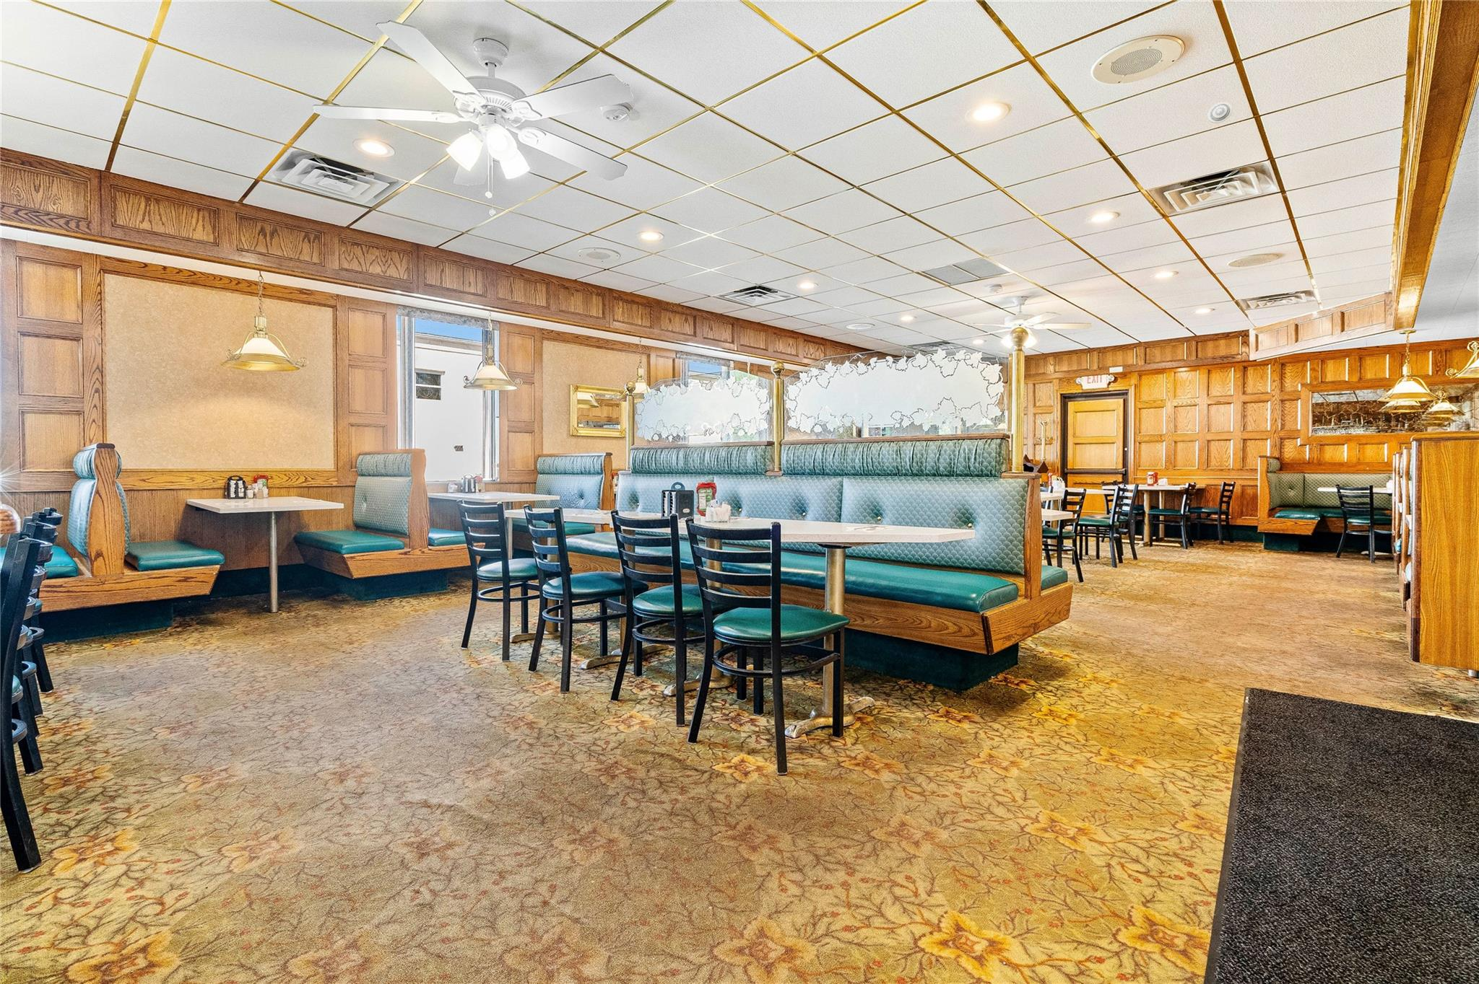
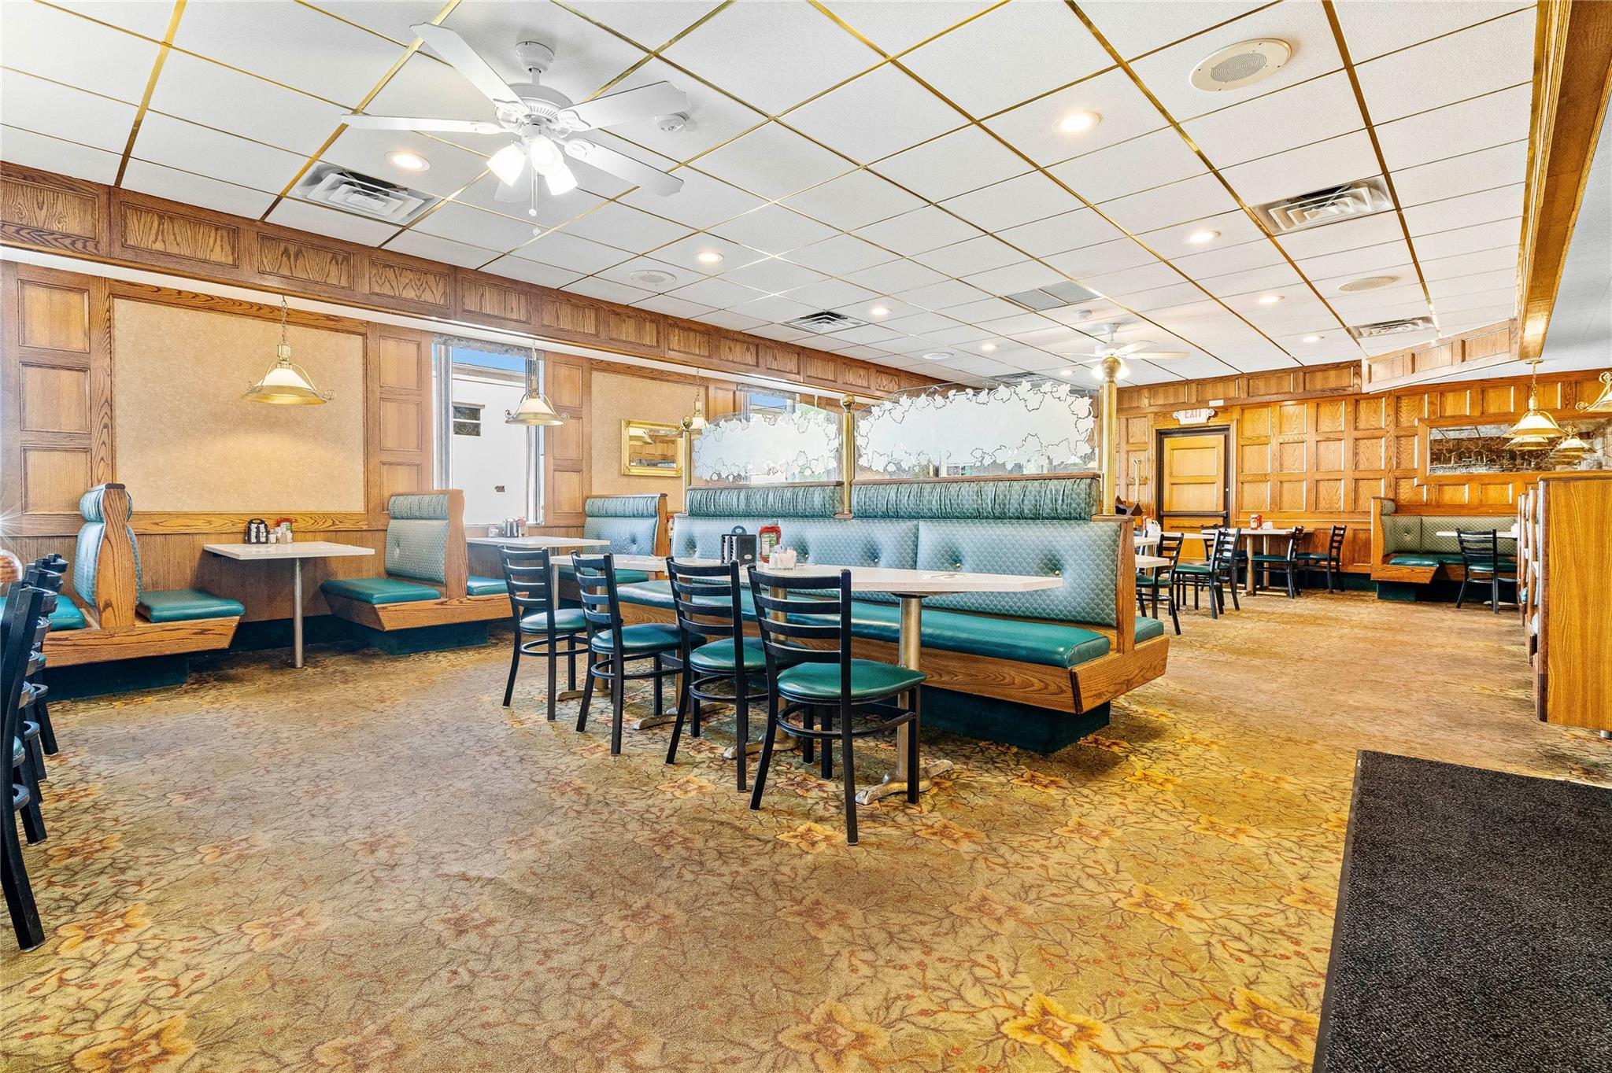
- smoke detector [1206,101,1233,124]
